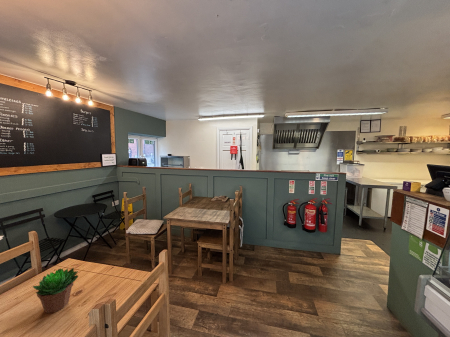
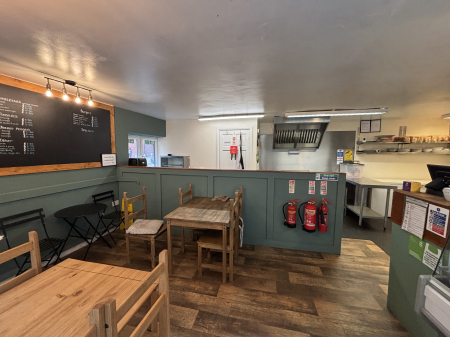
- succulent plant [32,267,79,314]
